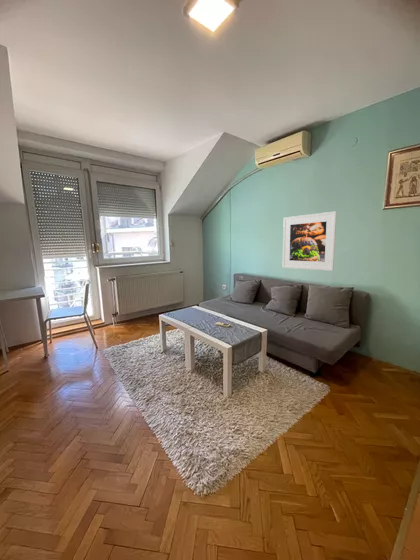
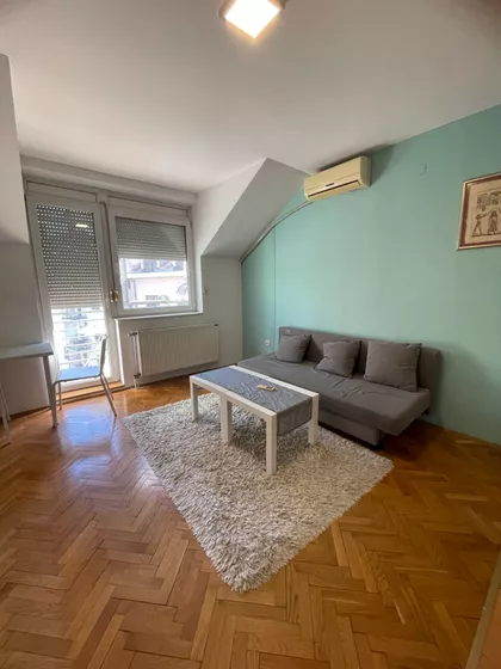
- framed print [282,210,338,272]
